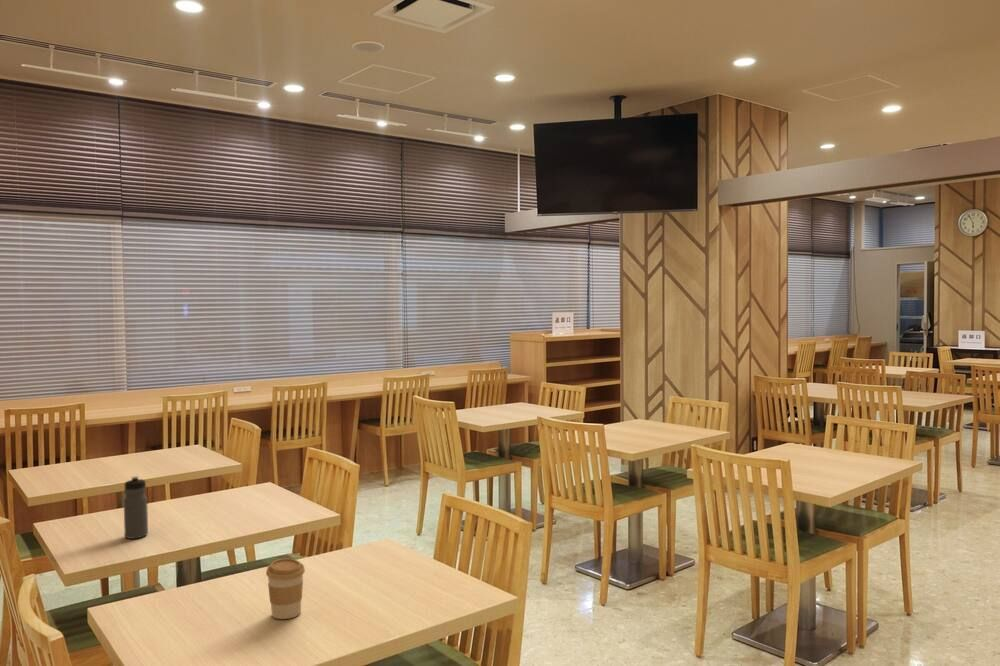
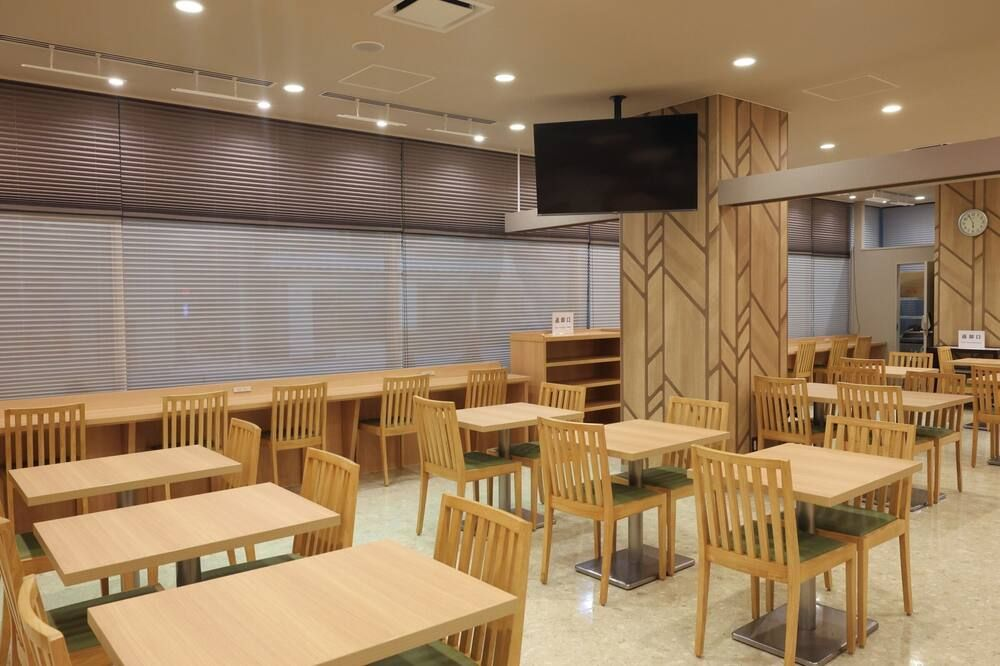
- coffee cup [265,557,306,620]
- water bottle [123,475,149,540]
